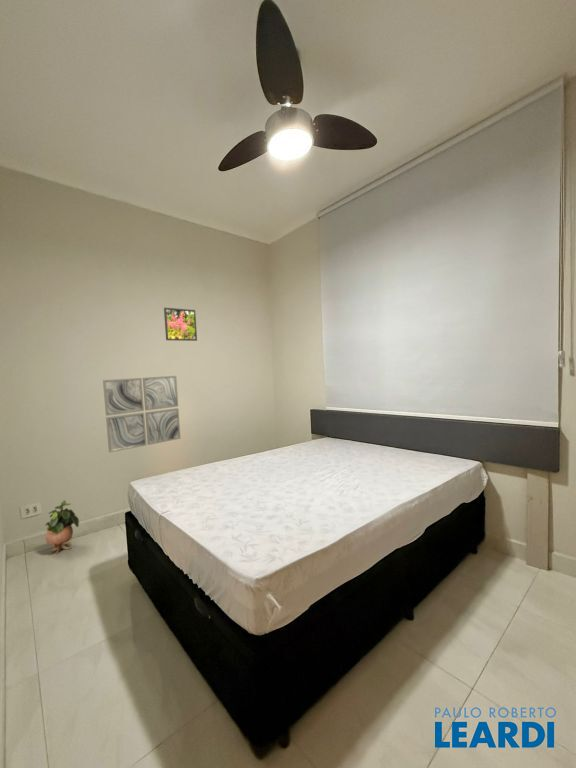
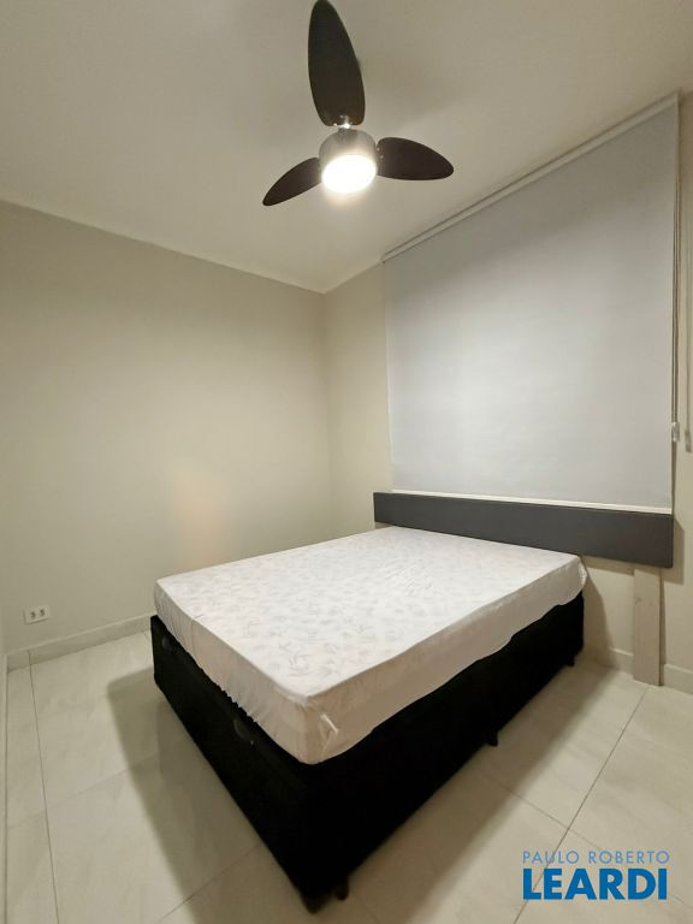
- wall art [102,375,181,453]
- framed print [163,307,198,342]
- potted plant [45,499,80,556]
